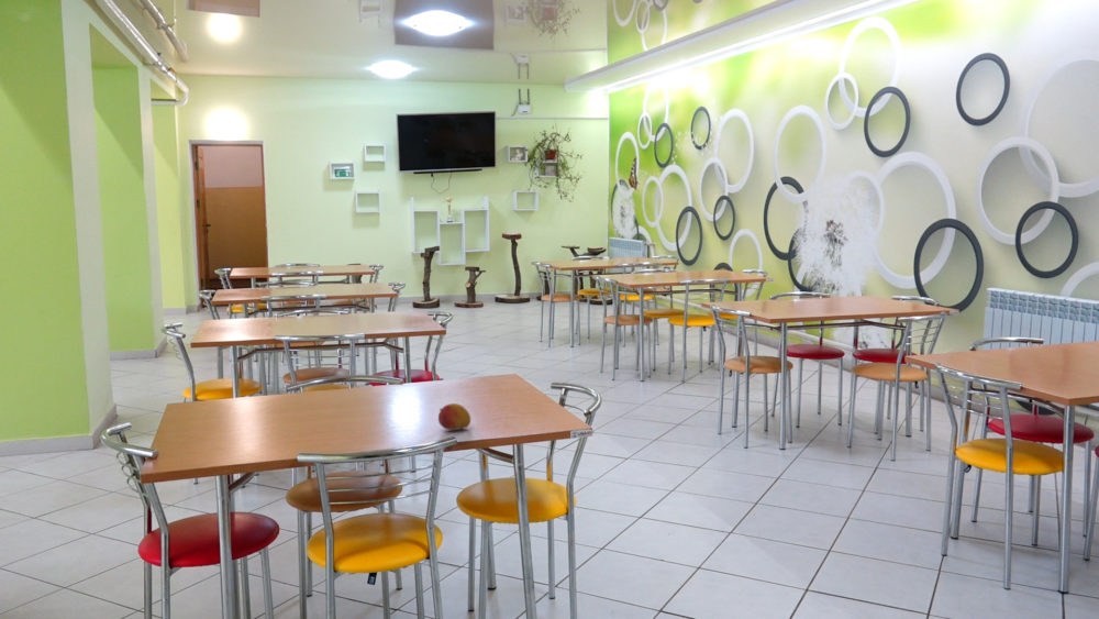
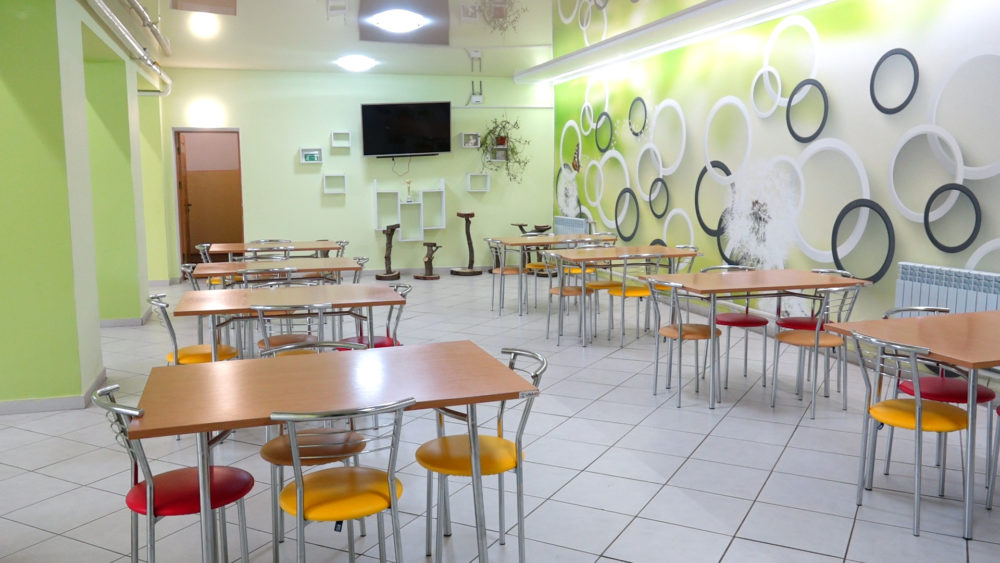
- fruit [437,402,471,431]
